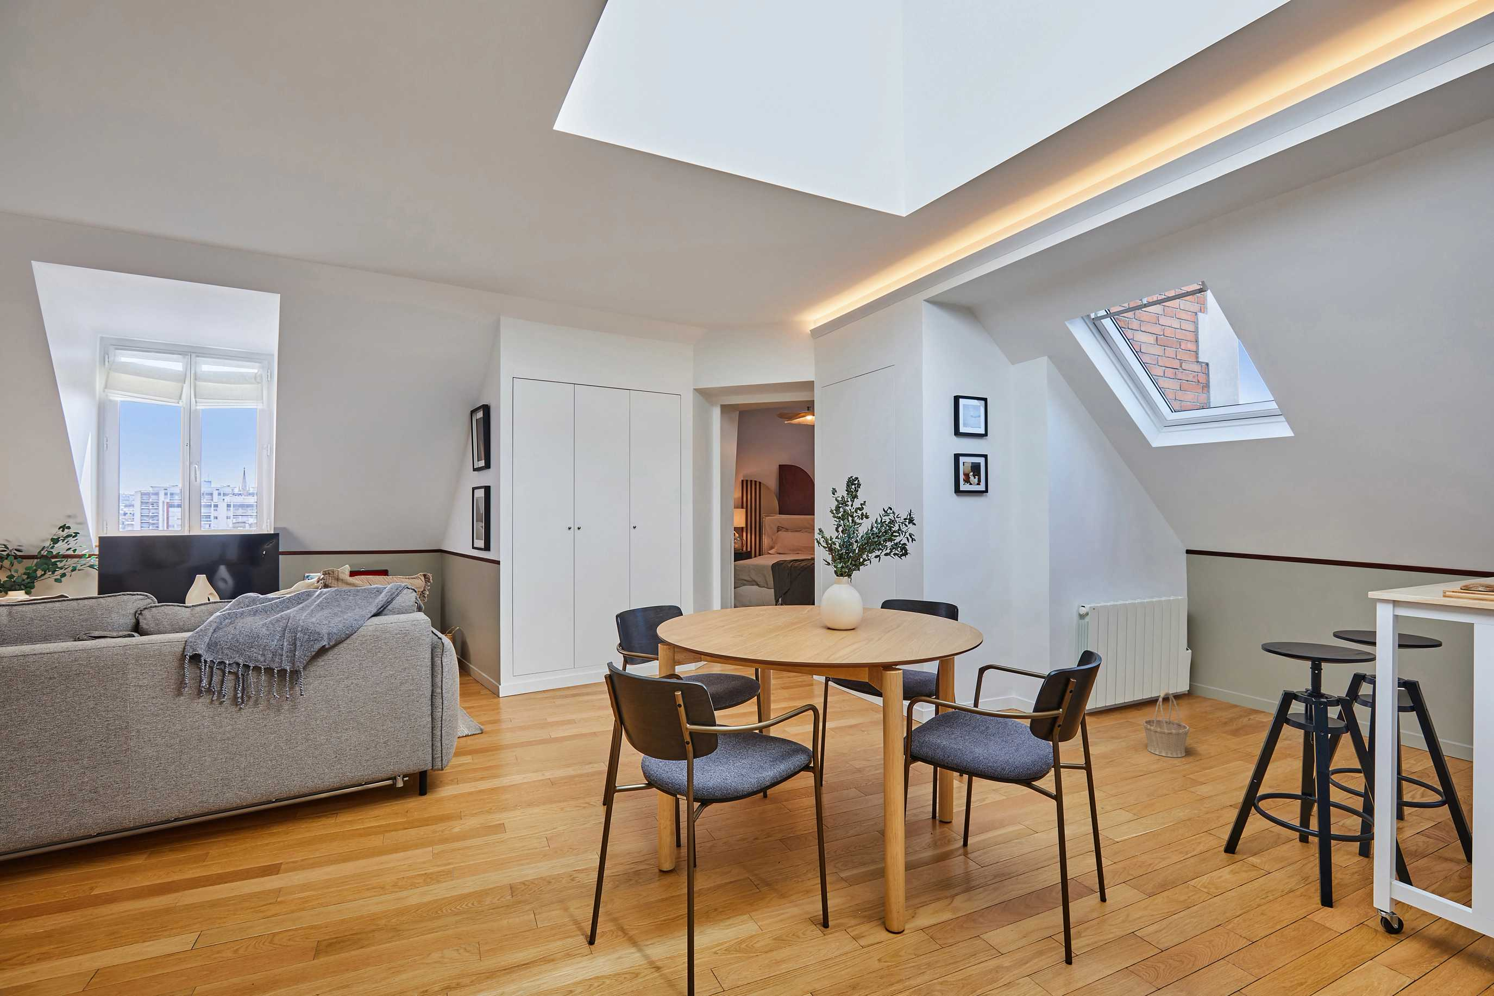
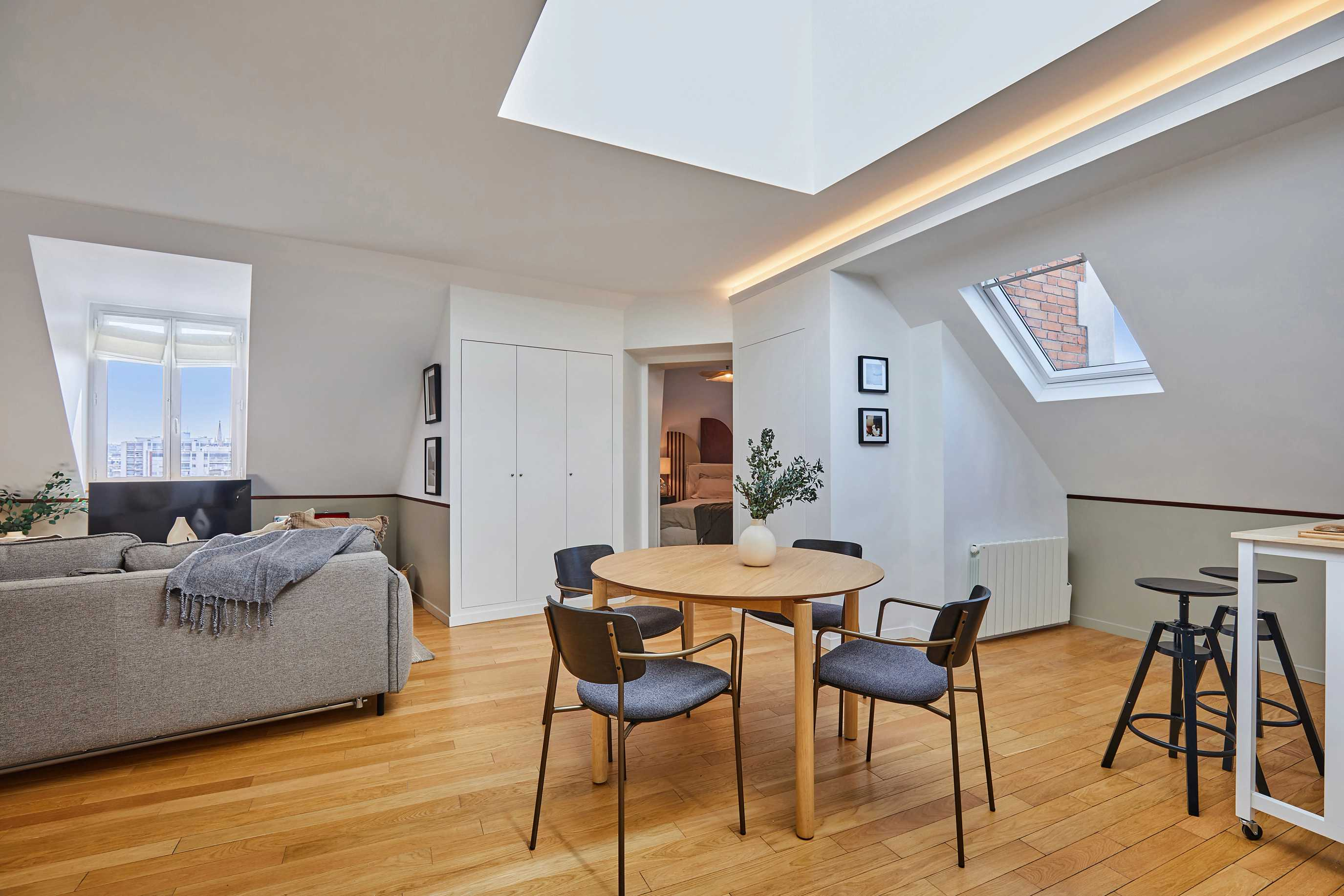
- basket [1142,691,1191,758]
